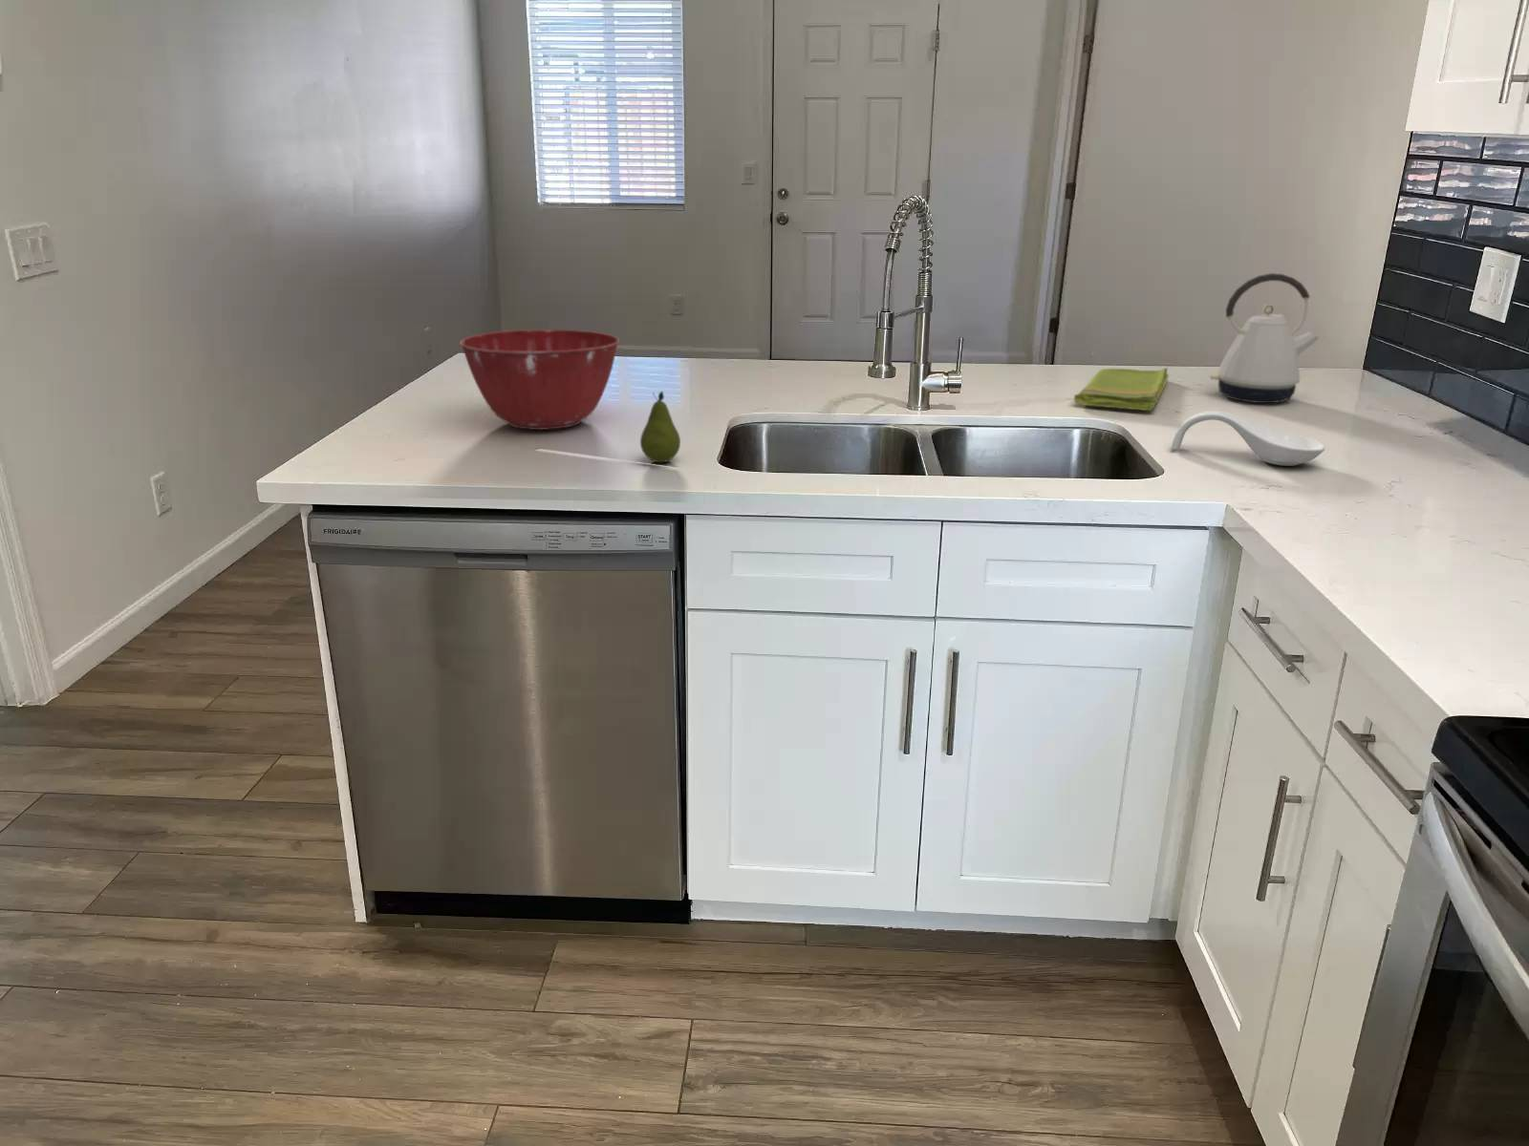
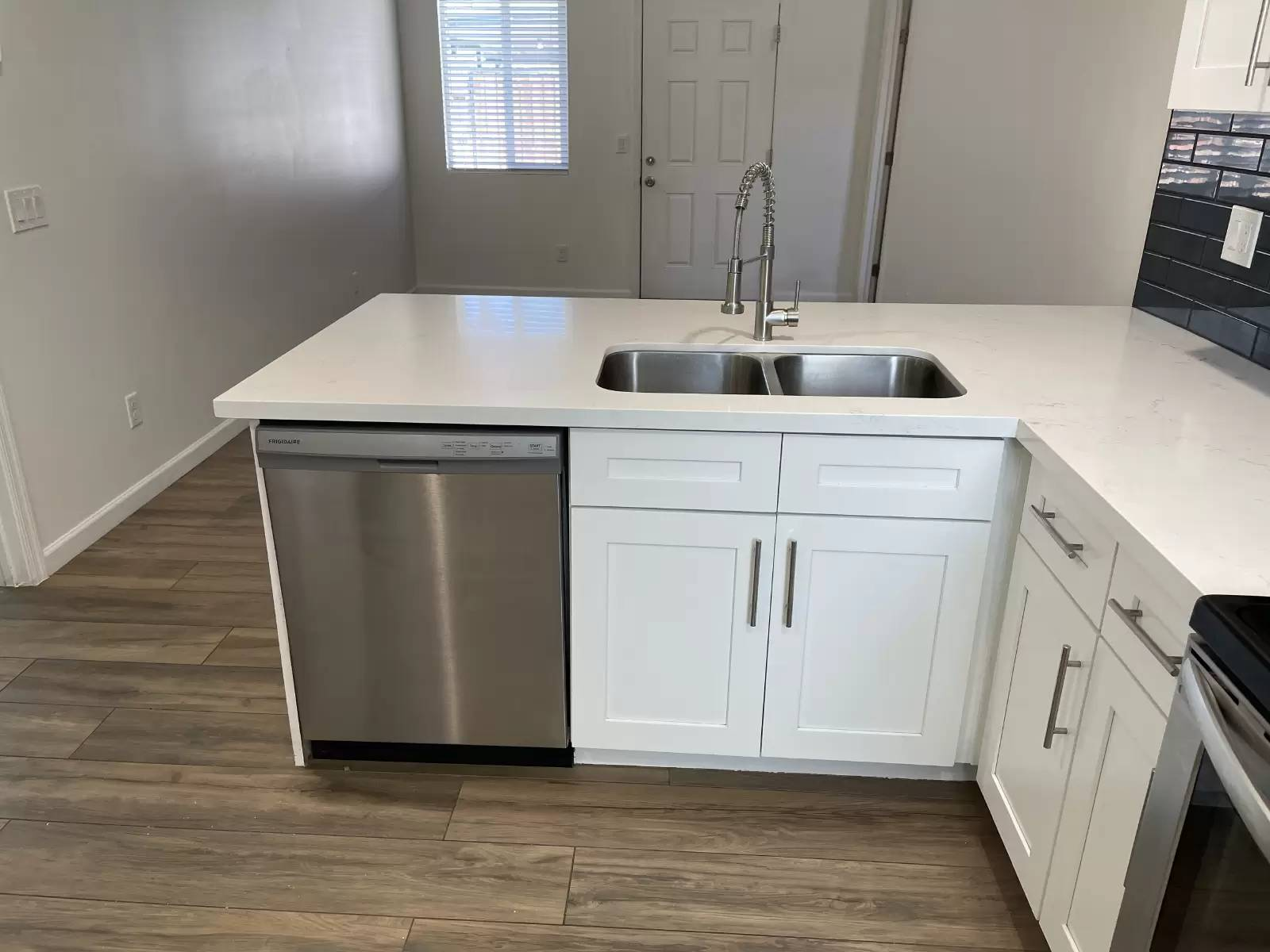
- fruit [639,390,681,463]
- kettle [1209,272,1321,404]
- mixing bowl [459,329,620,431]
- dish towel [1073,367,1170,412]
- spoon rest [1170,409,1326,467]
